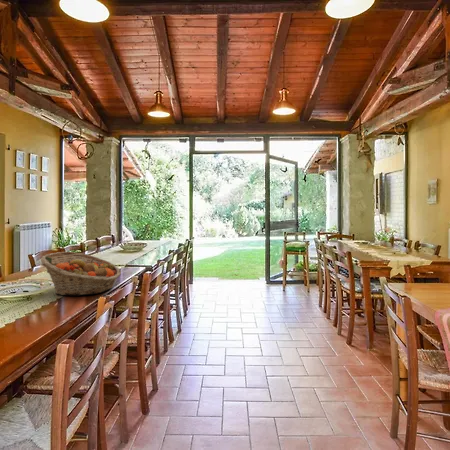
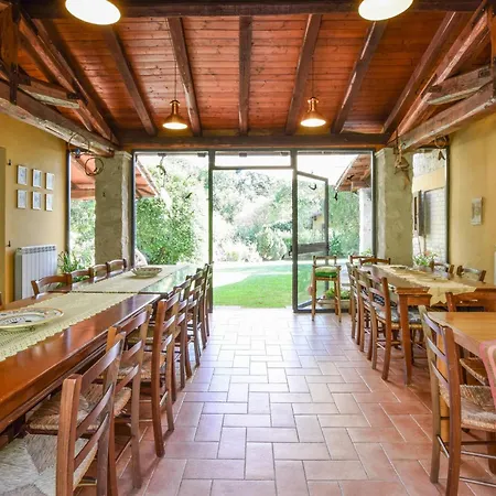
- fruit basket [40,251,122,297]
